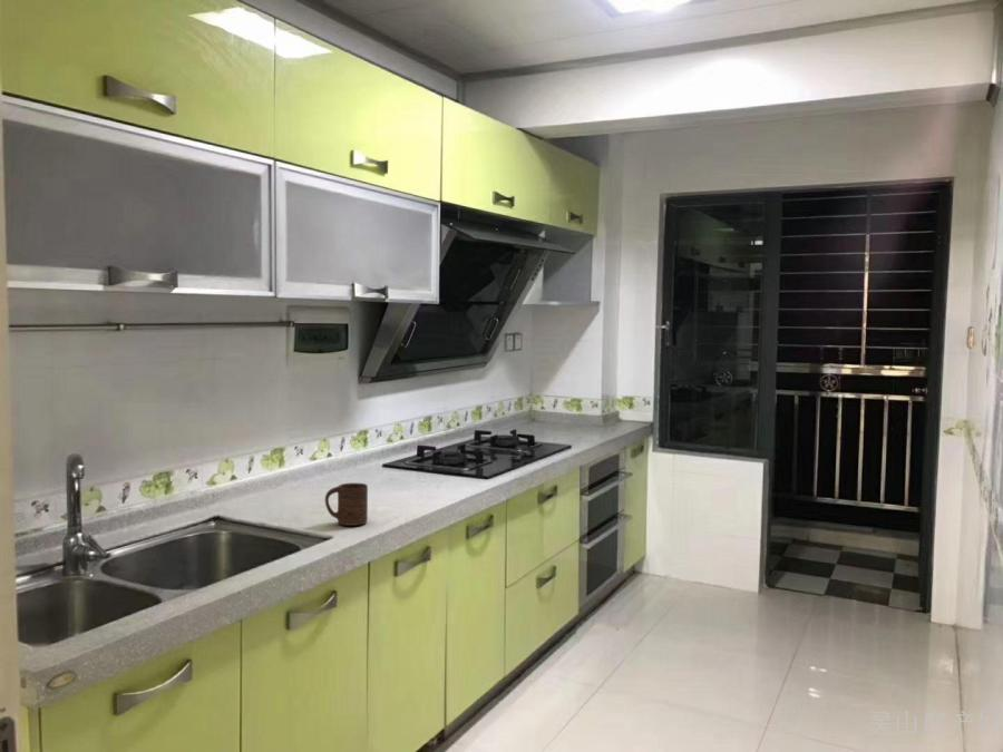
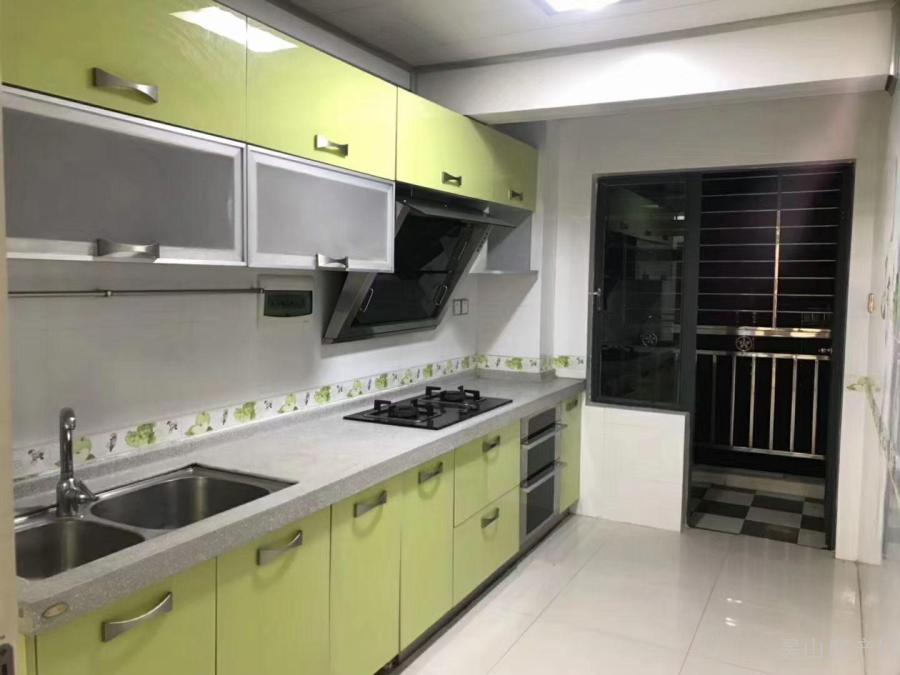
- cup [324,481,369,527]
